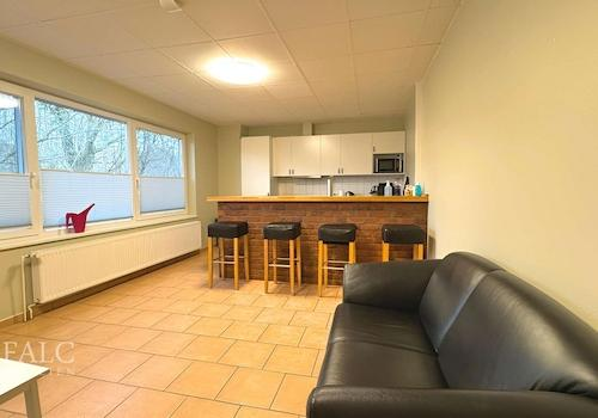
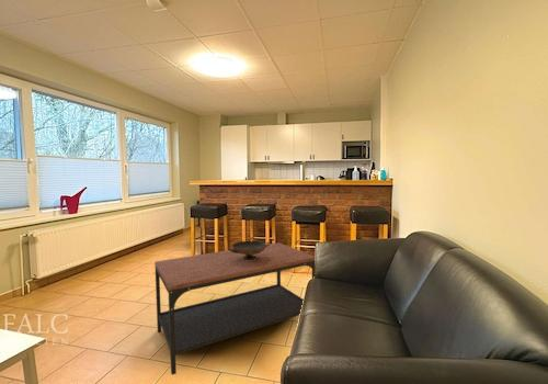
+ coffee table [153,241,316,376]
+ decorative bowl [227,240,271,261]
